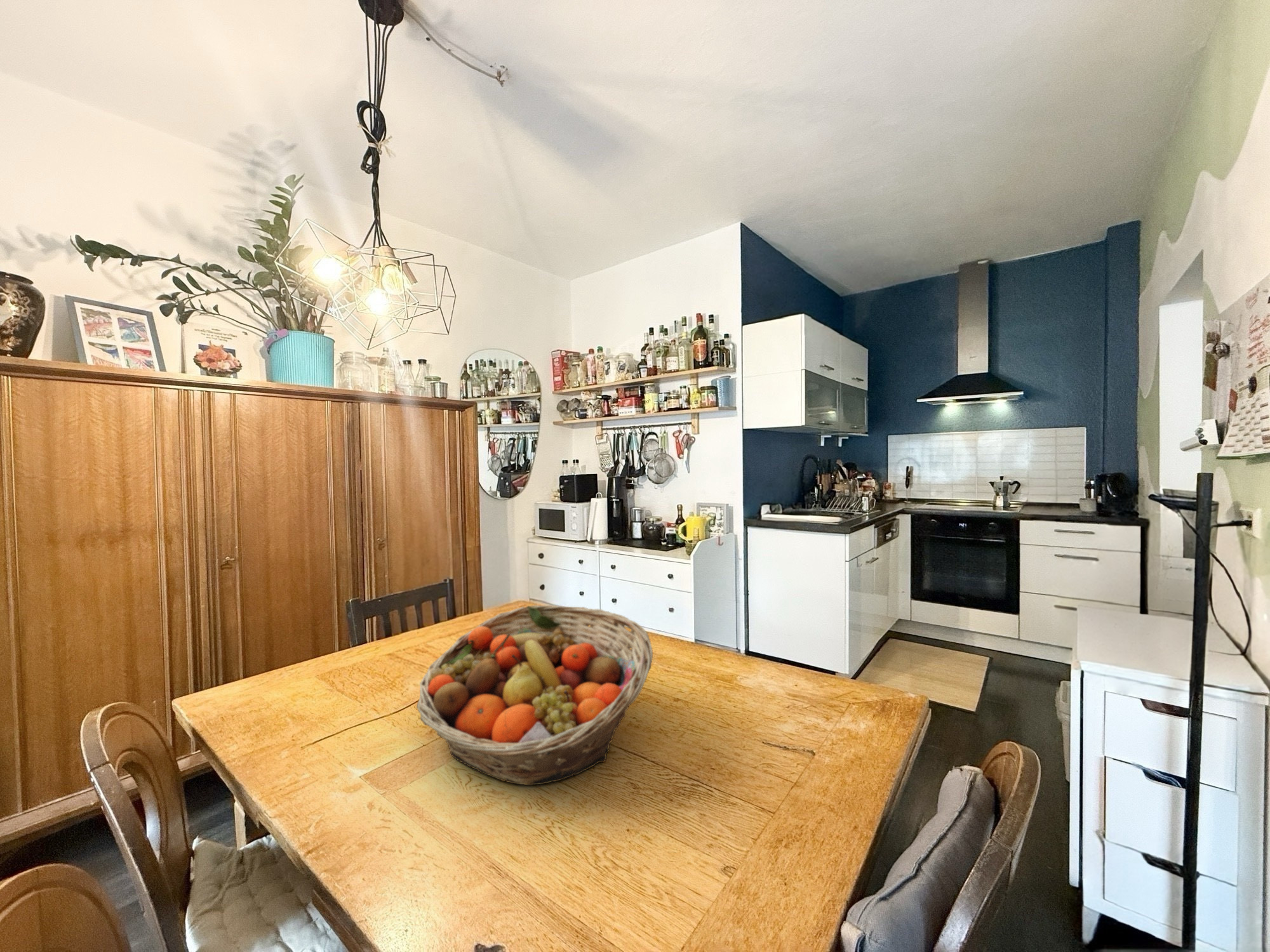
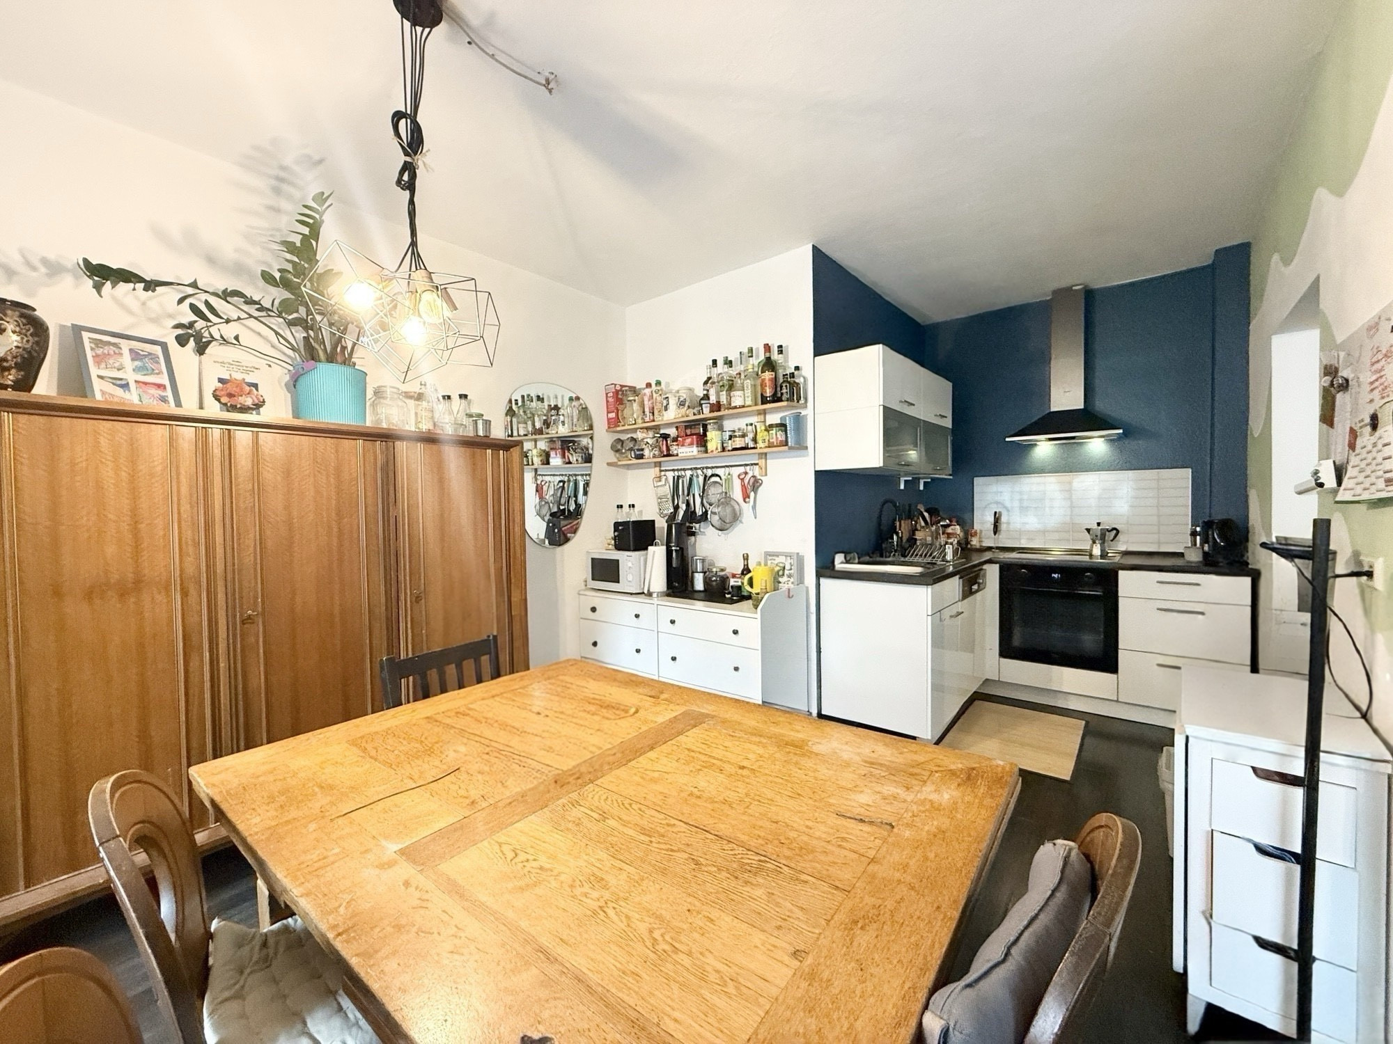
- fruit basket [416,604,653,786]
